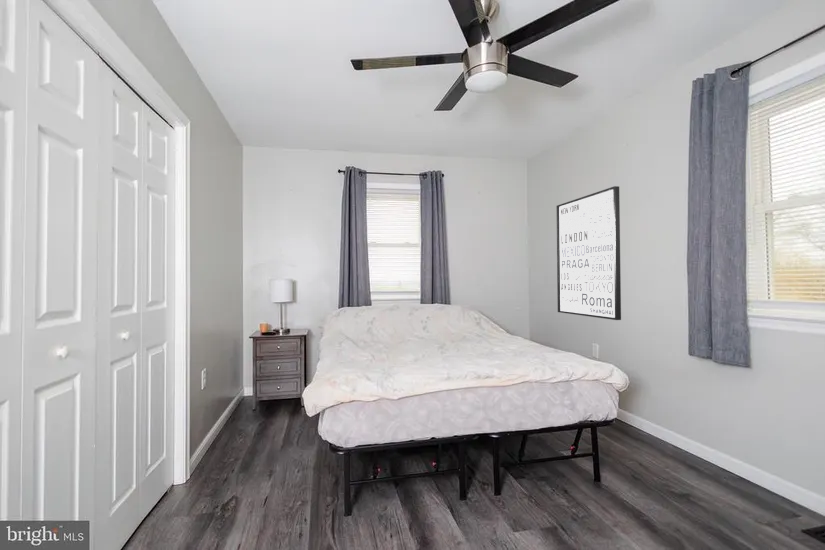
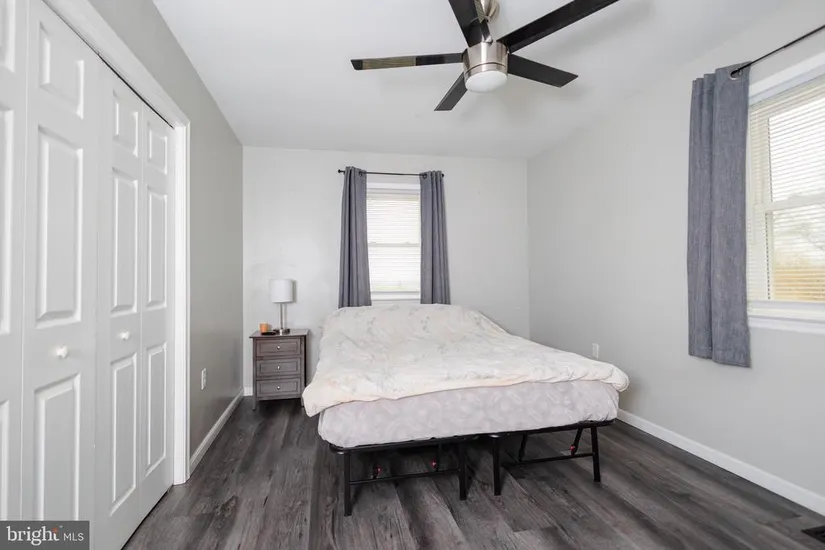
- wall art [556,185,622,321]
